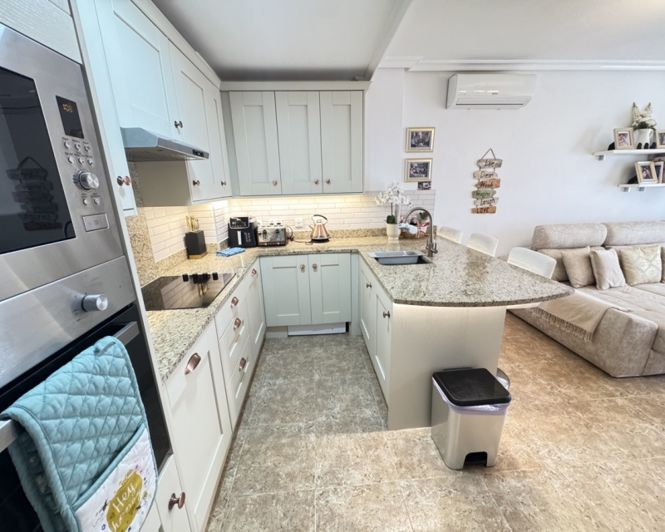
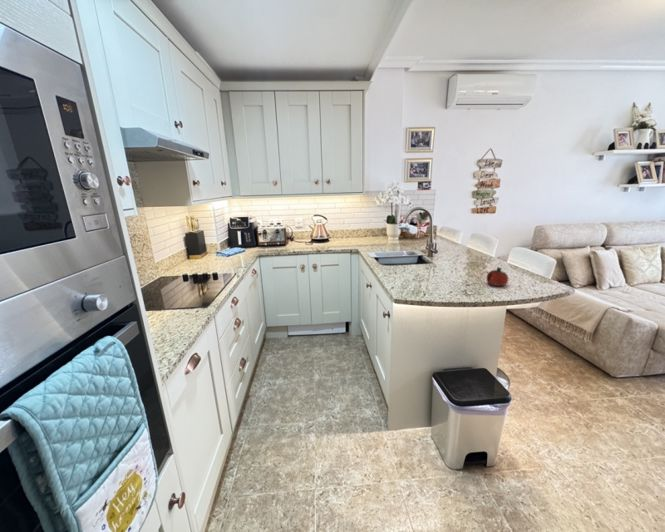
+ fruit [485,266,509,287]
